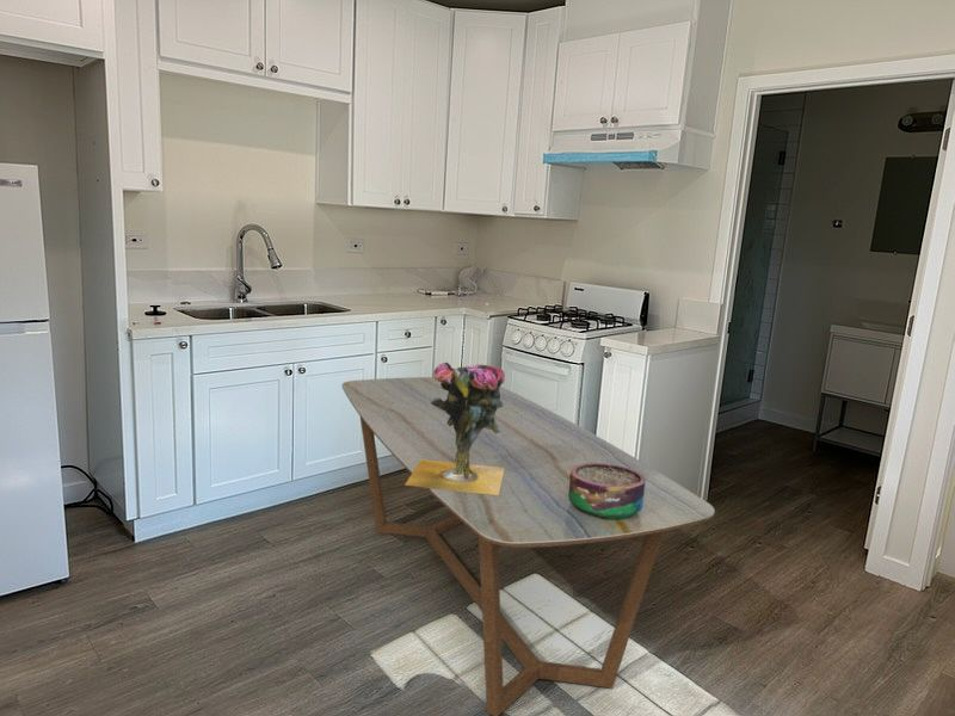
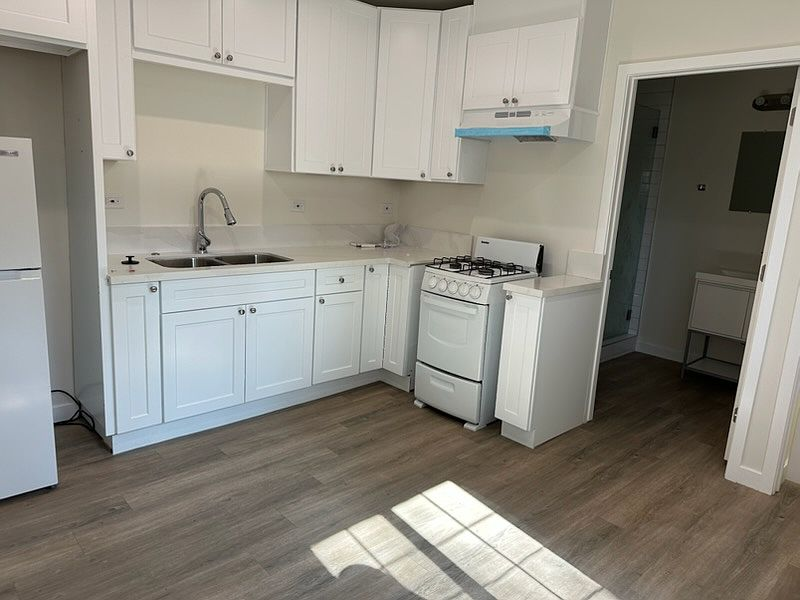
- bowl [568,463,646,520]
- vase [403,362,506,495]
- dining table [341,376,716,716]
